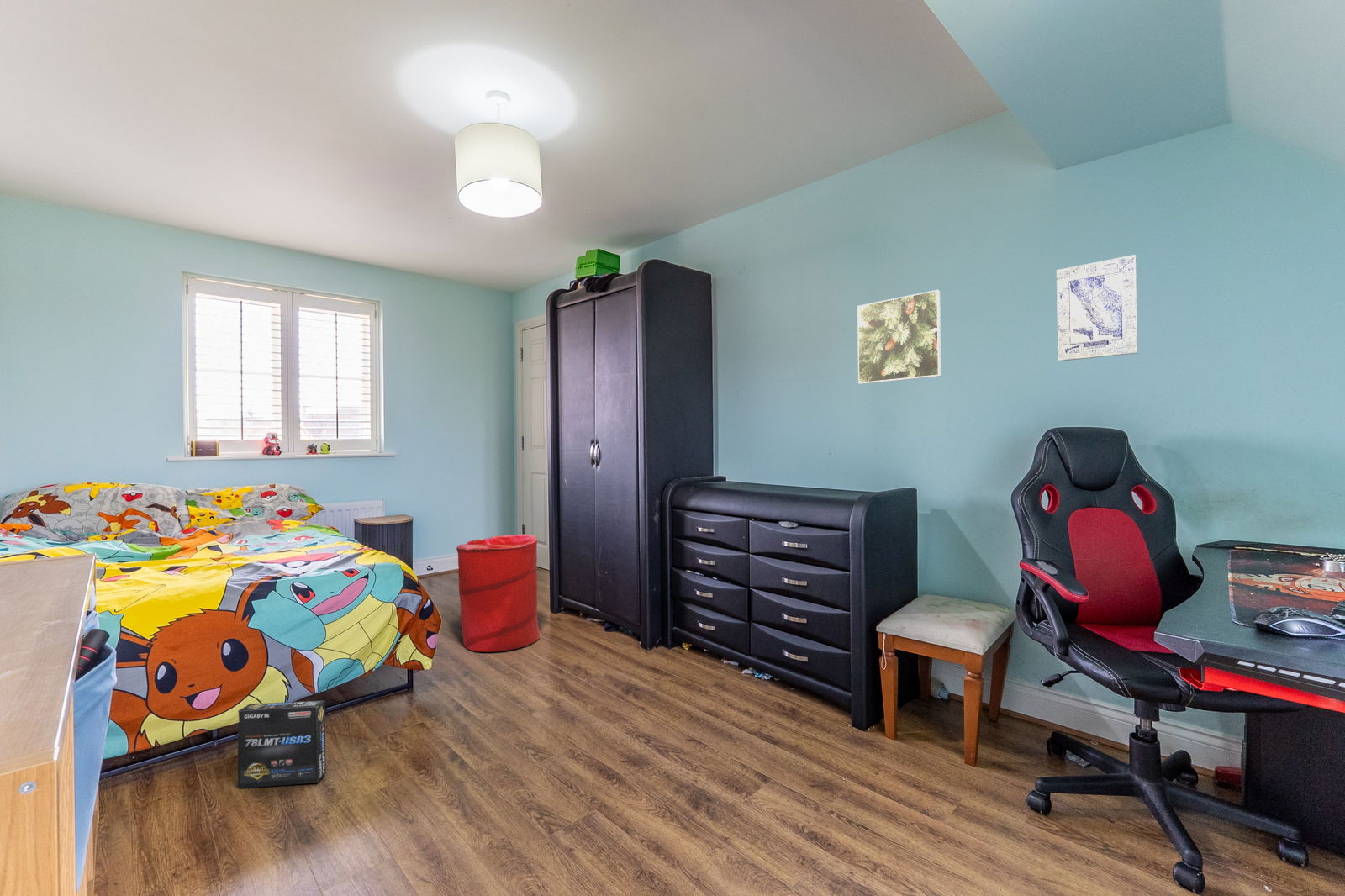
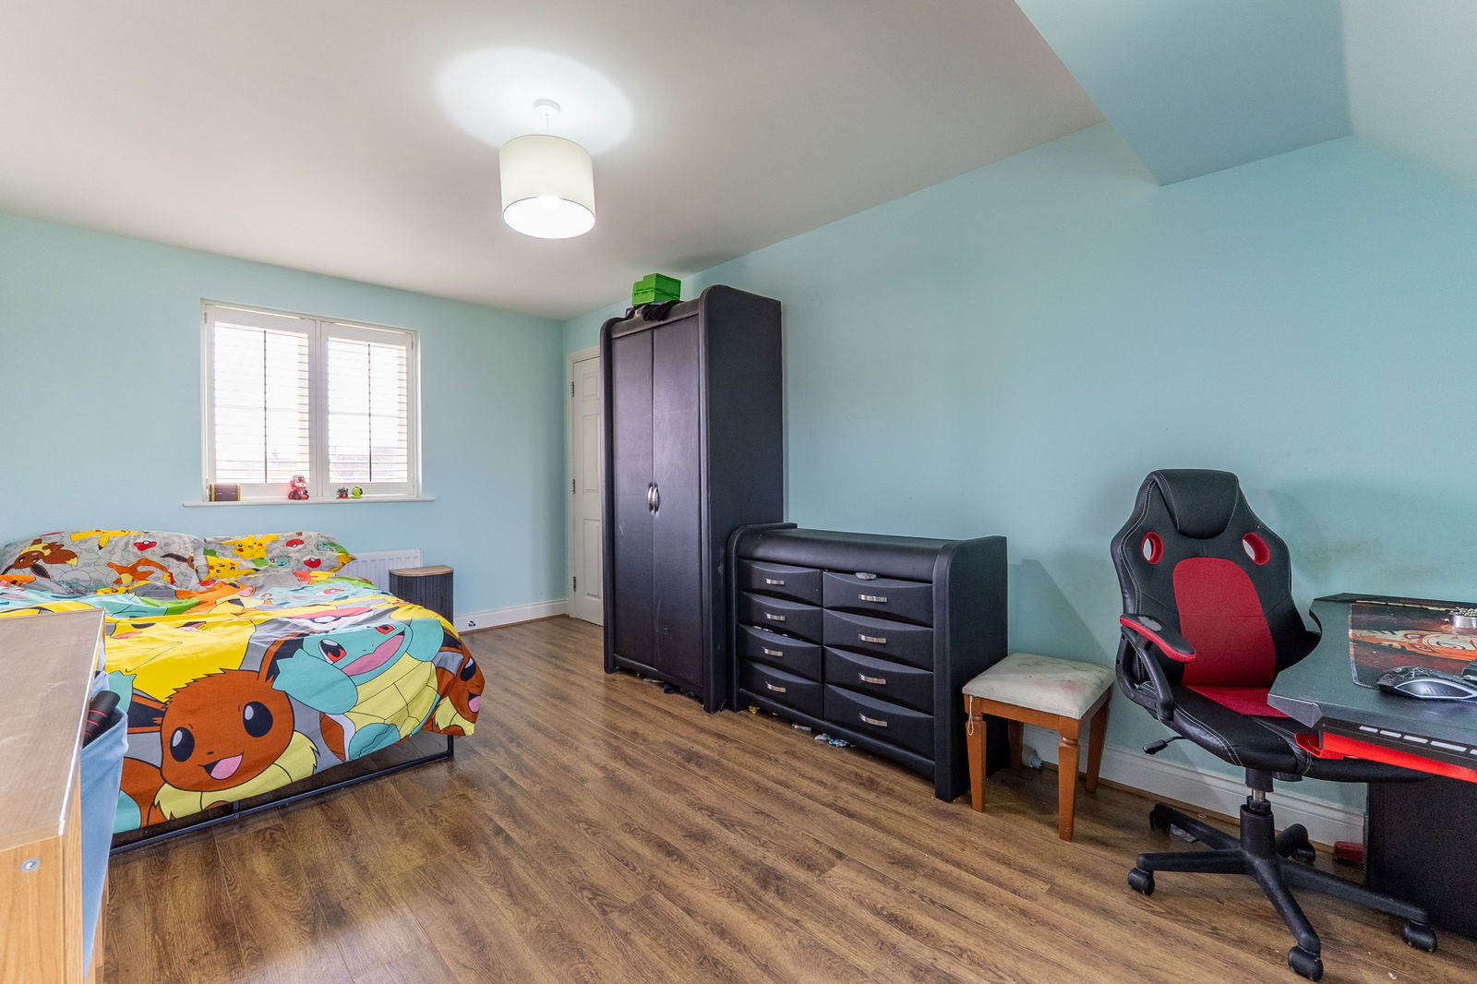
- box [237,699,327,789]
- laundry hamper [456,534,541,653]
- wall art [1056,254,1139,362]
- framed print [857,289,942,385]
